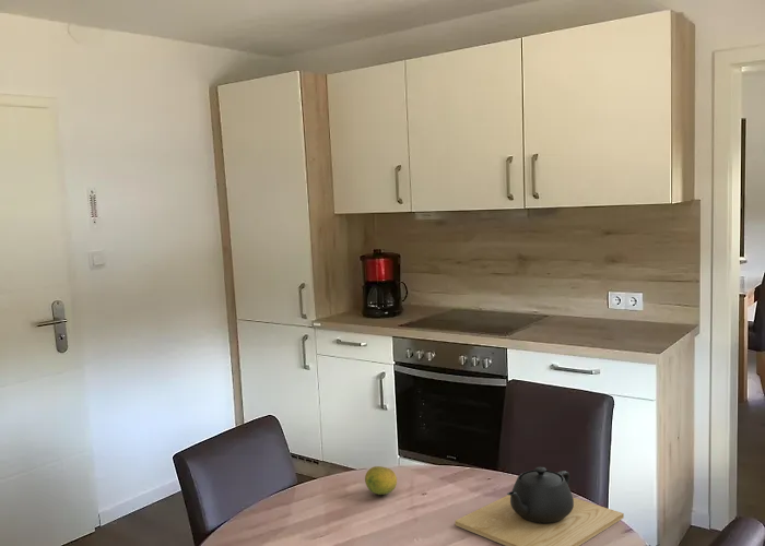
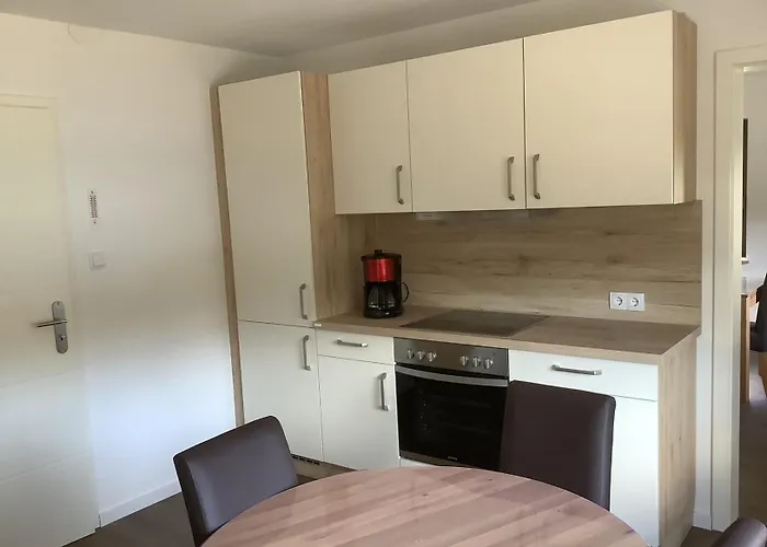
- fruit [364,465,398,496]
- teapot [454,466,625,546]
